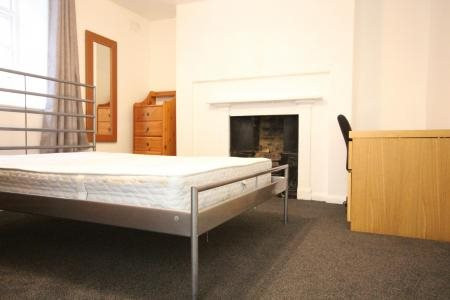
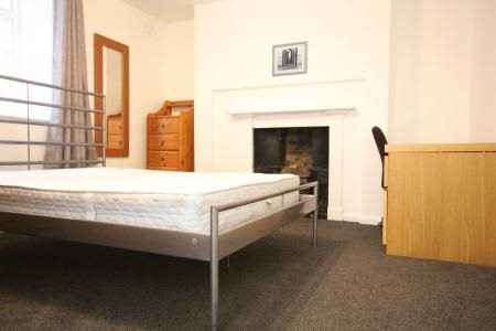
+ wall art [271,40,309,77]
